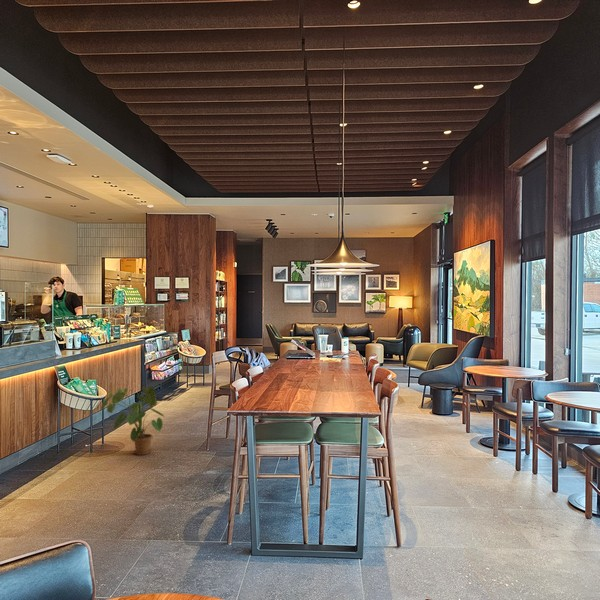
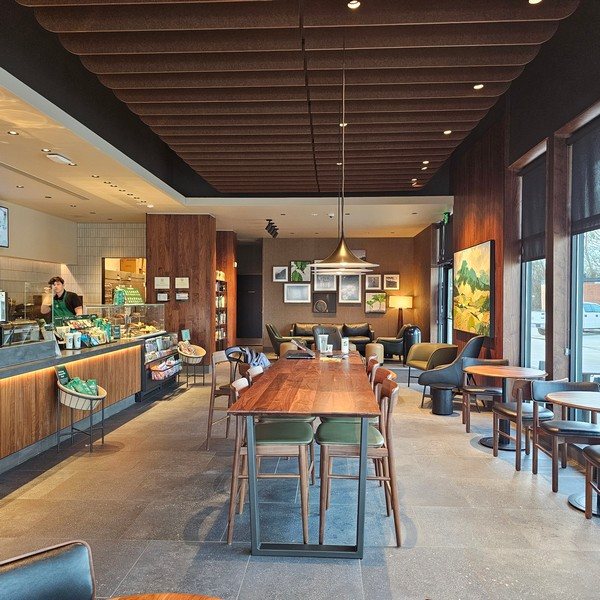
- house plant [99,385,165,456]
